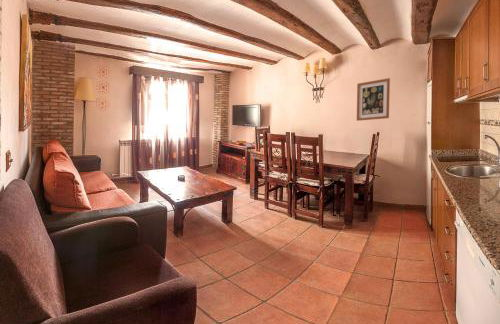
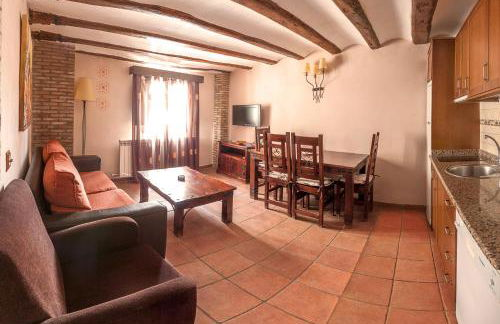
- wall art [356,77,391,122]
